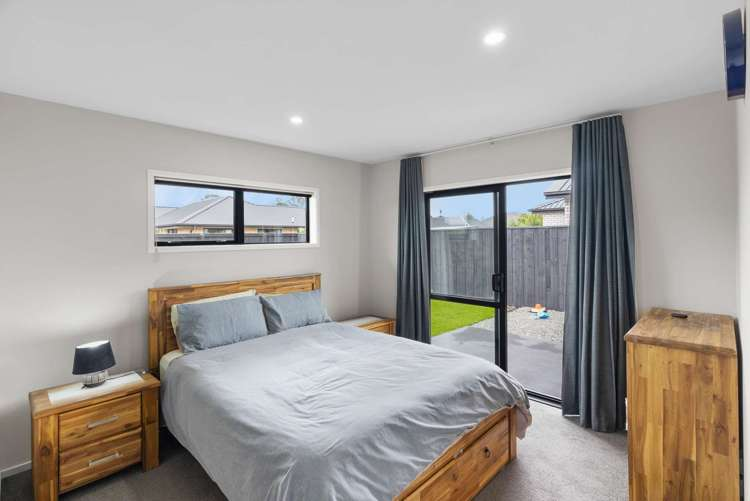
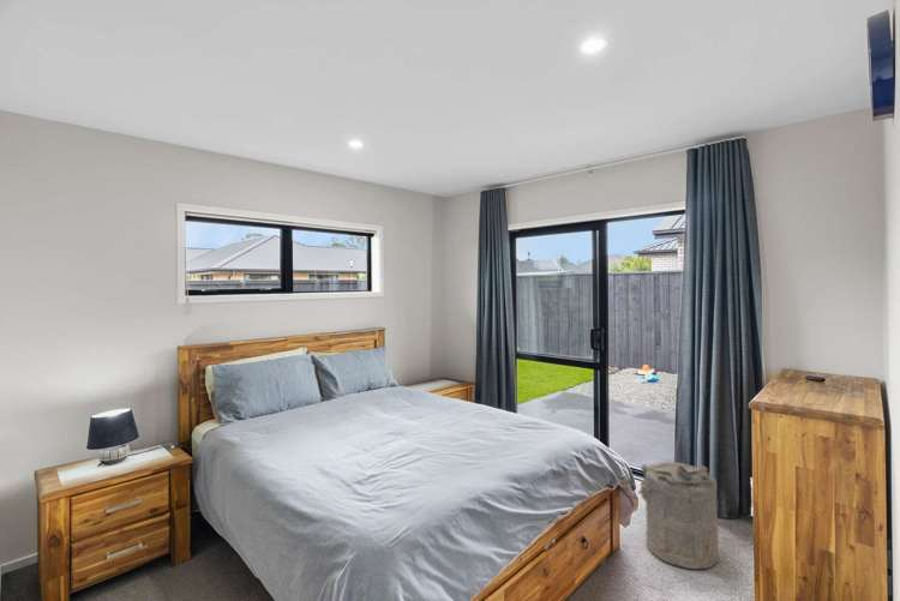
+ laundry hamper [637,461,720,570]
